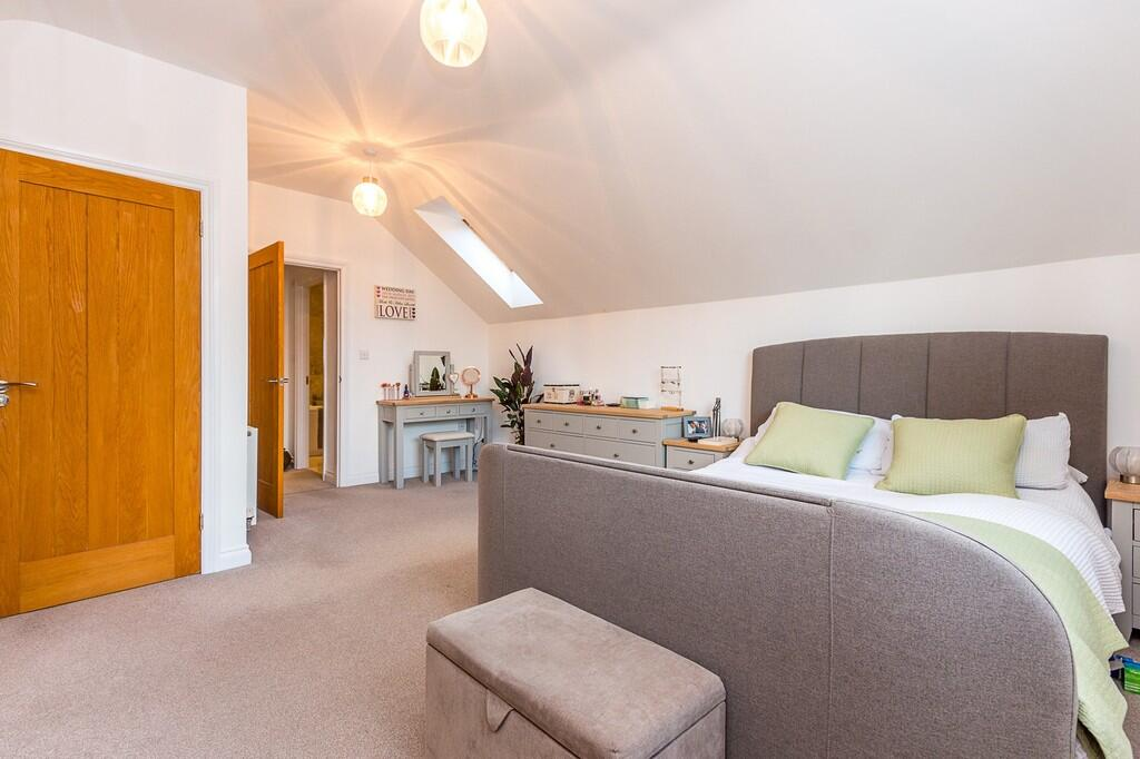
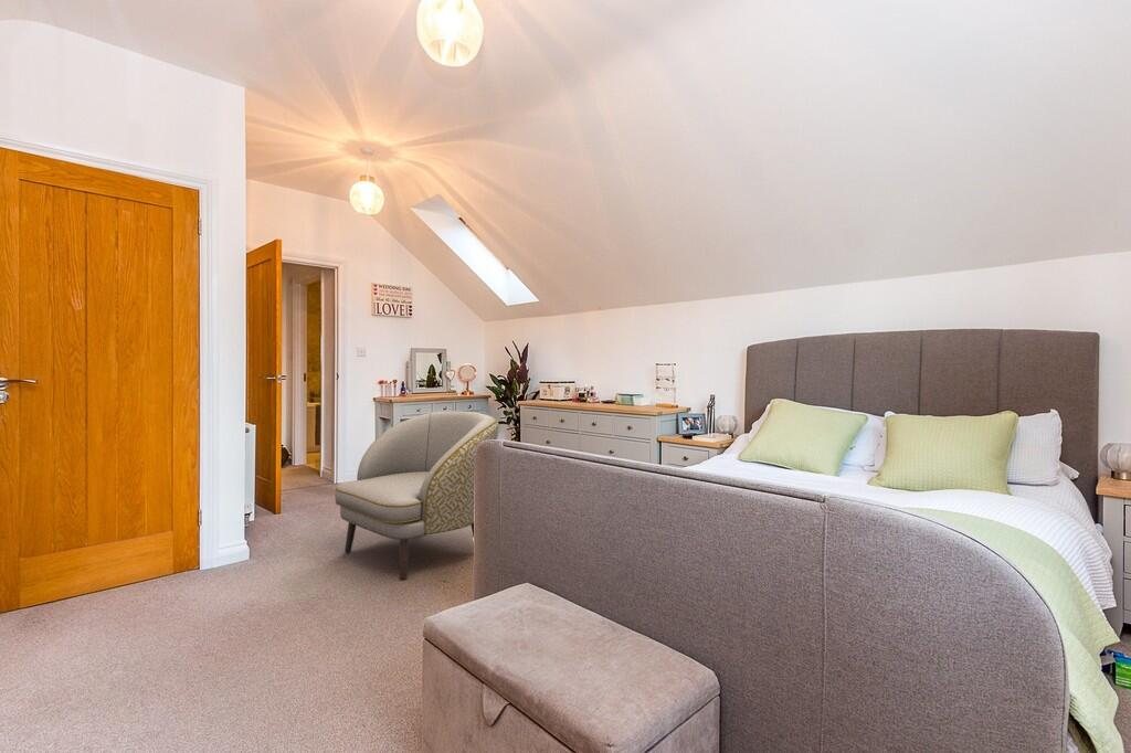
+ armchair [334,411,500,580]
